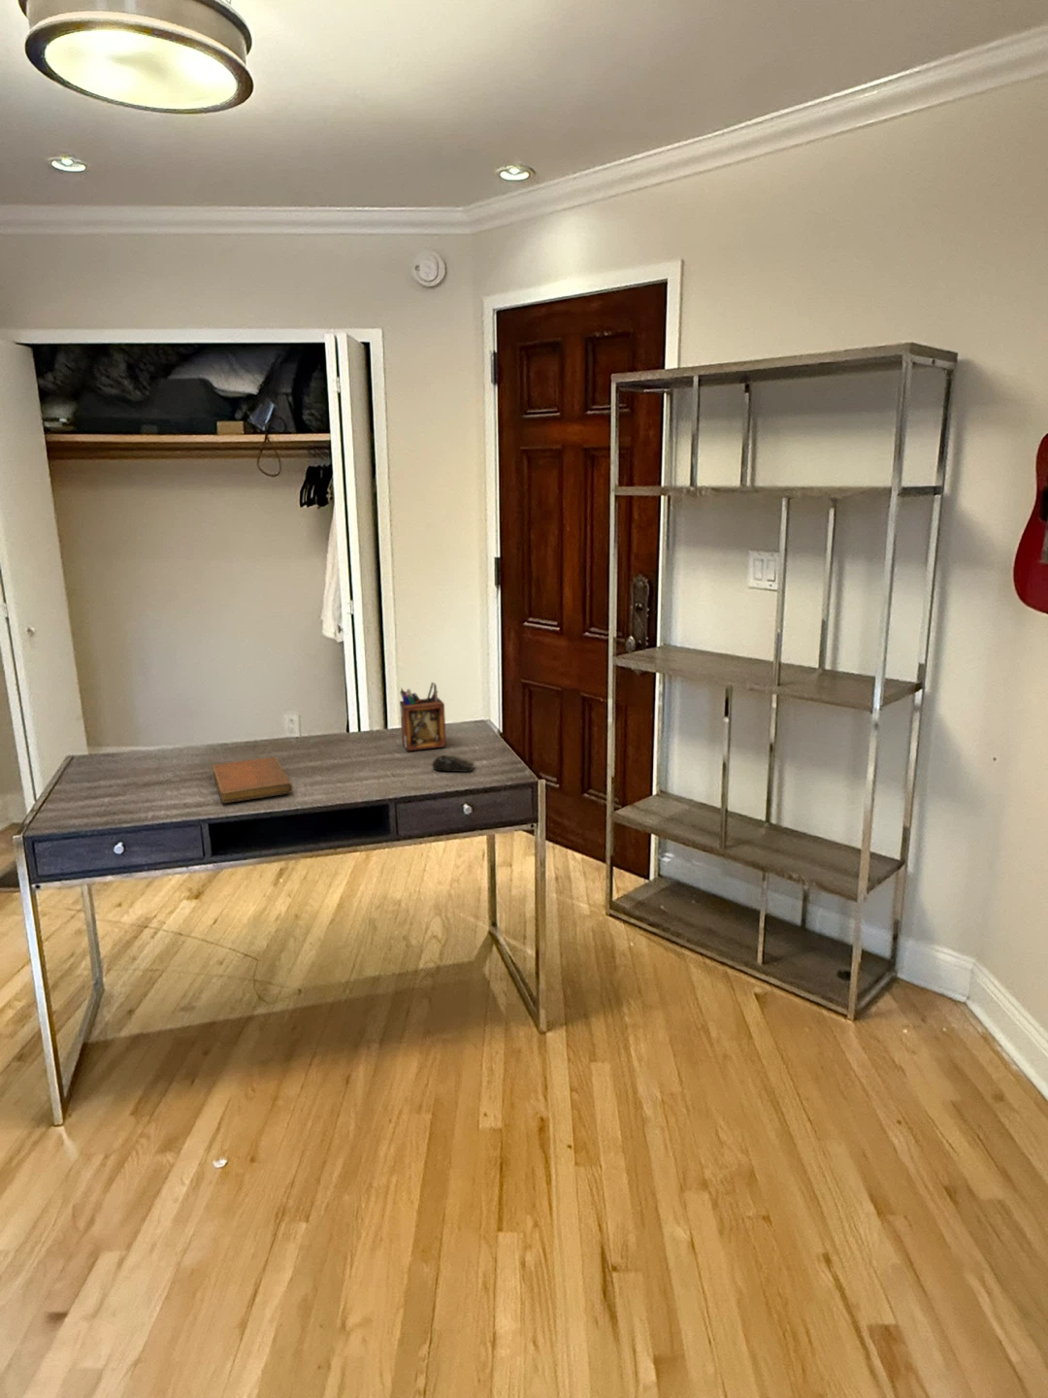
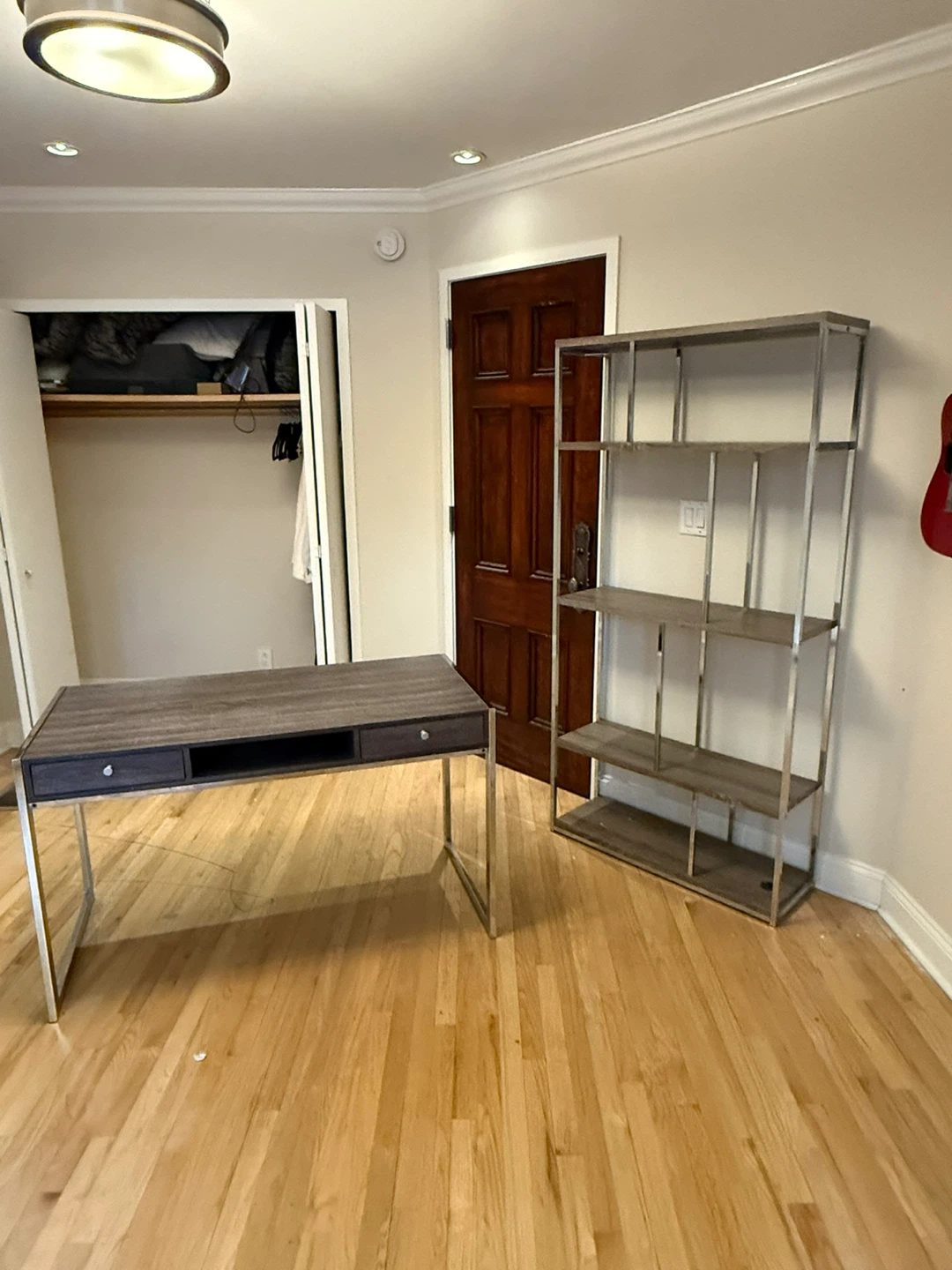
- desk organizer [399,681,447,752]
- notebook [211,756,294,804]
- computer mouse [430,754,476,773]
